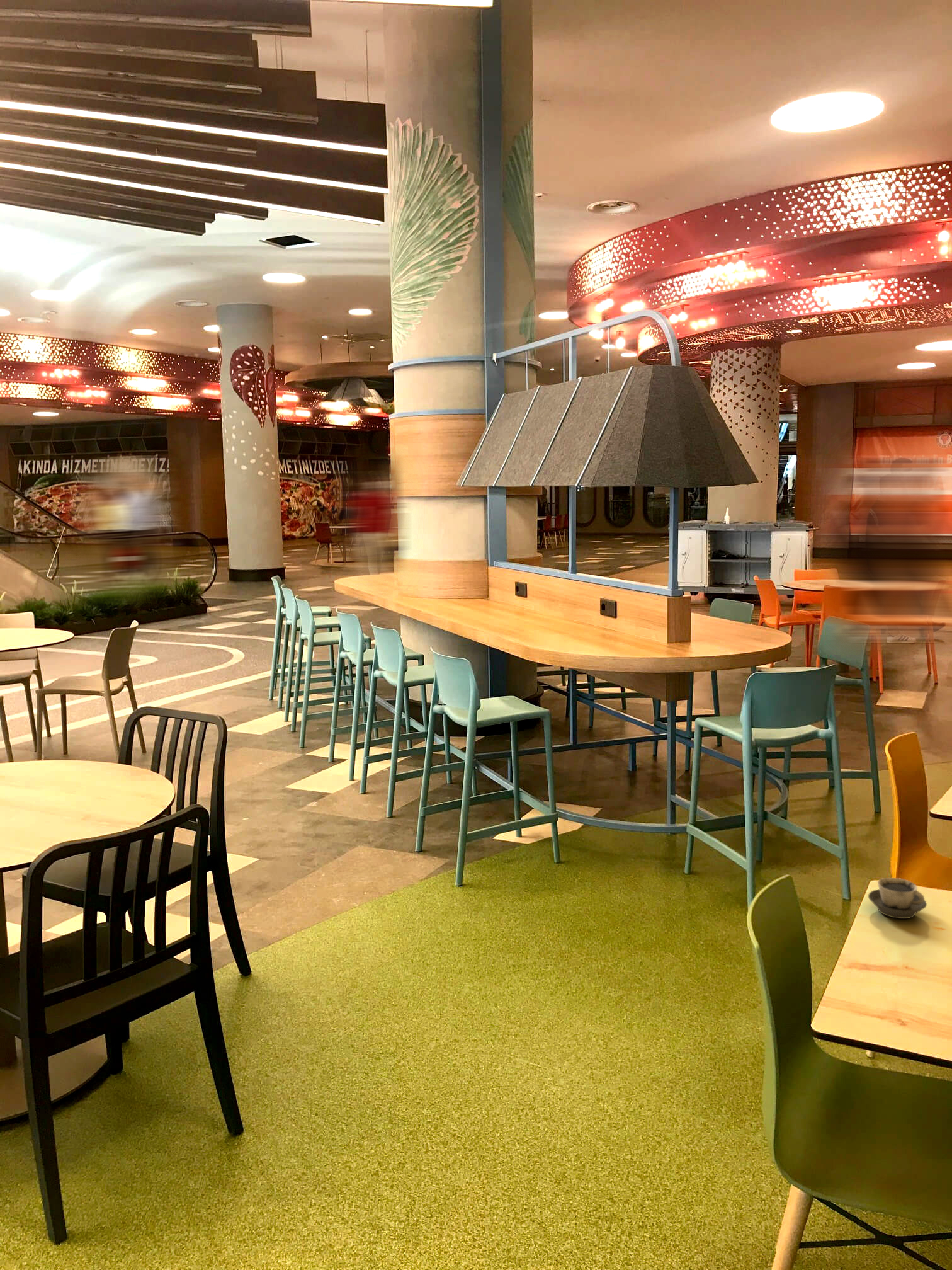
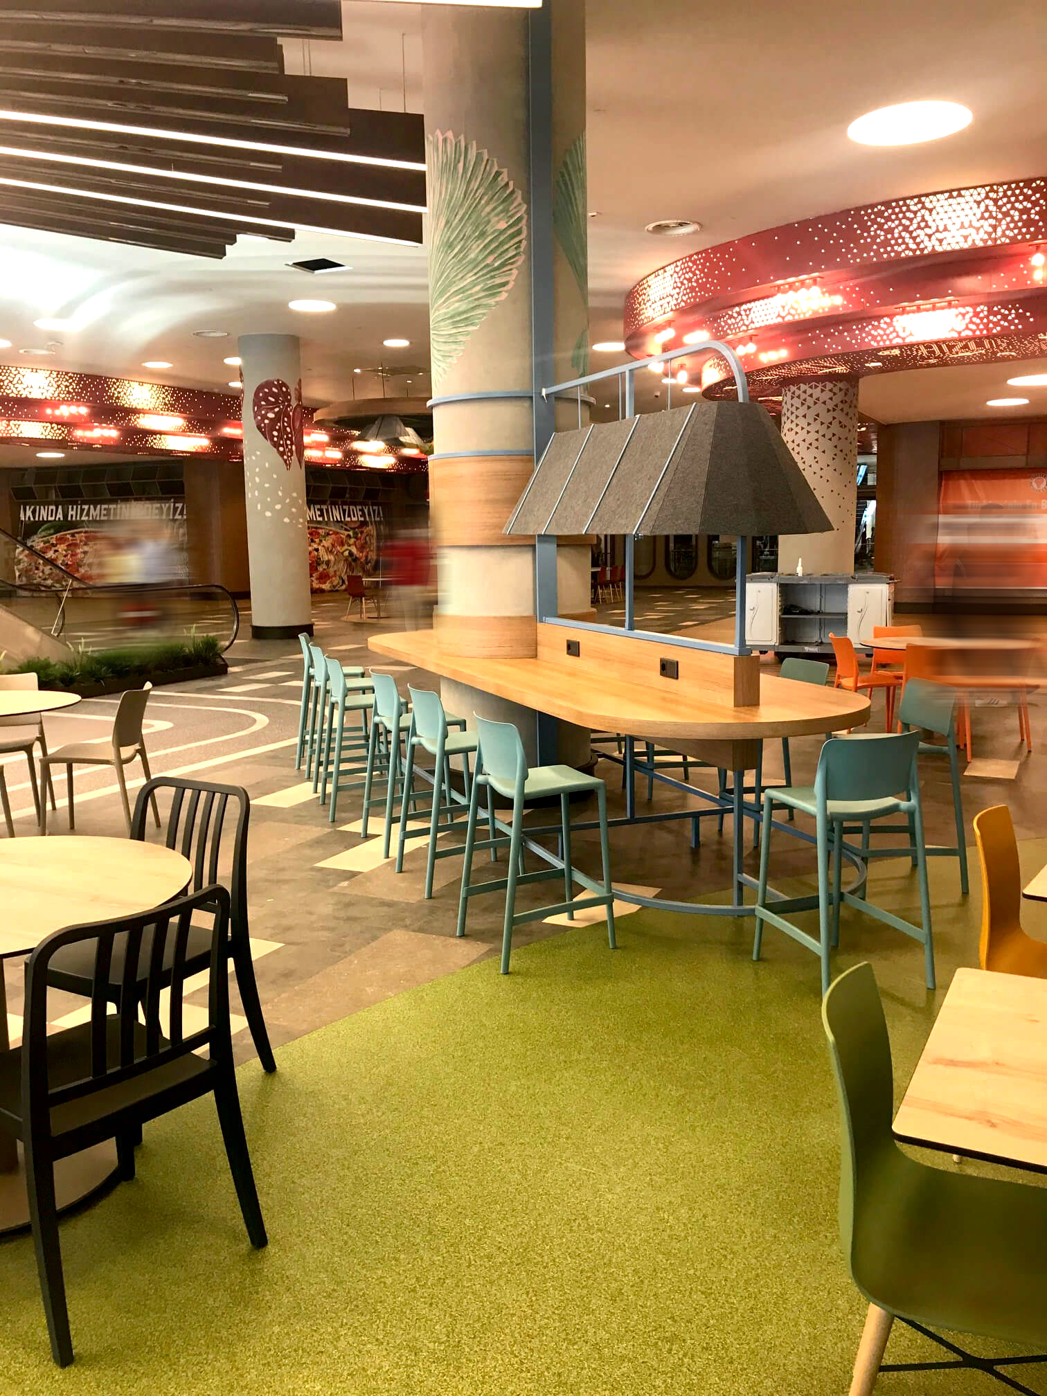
- cup [868,877,927,919]
